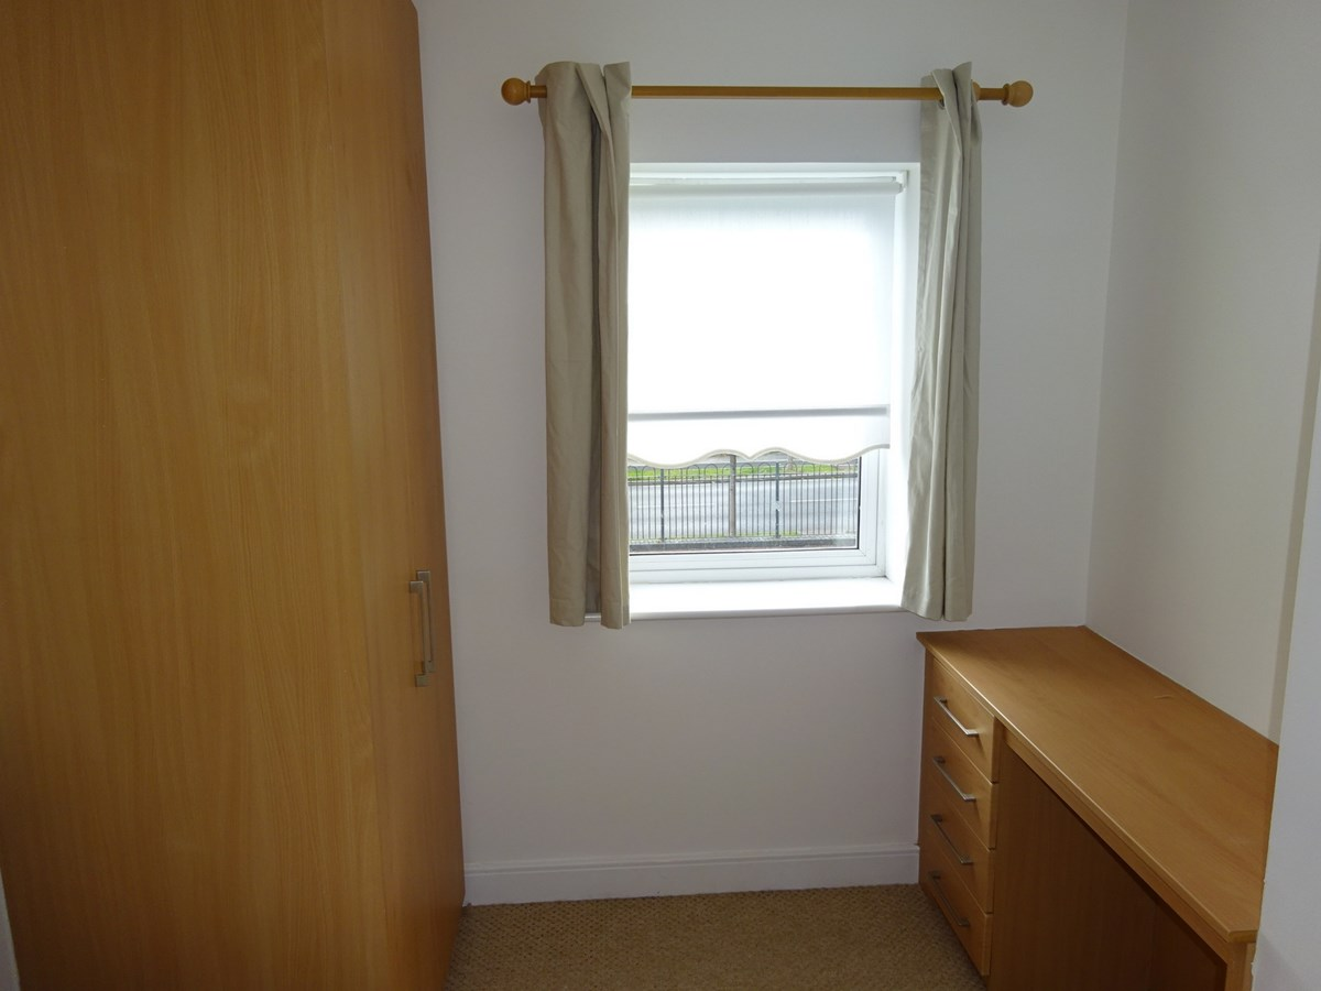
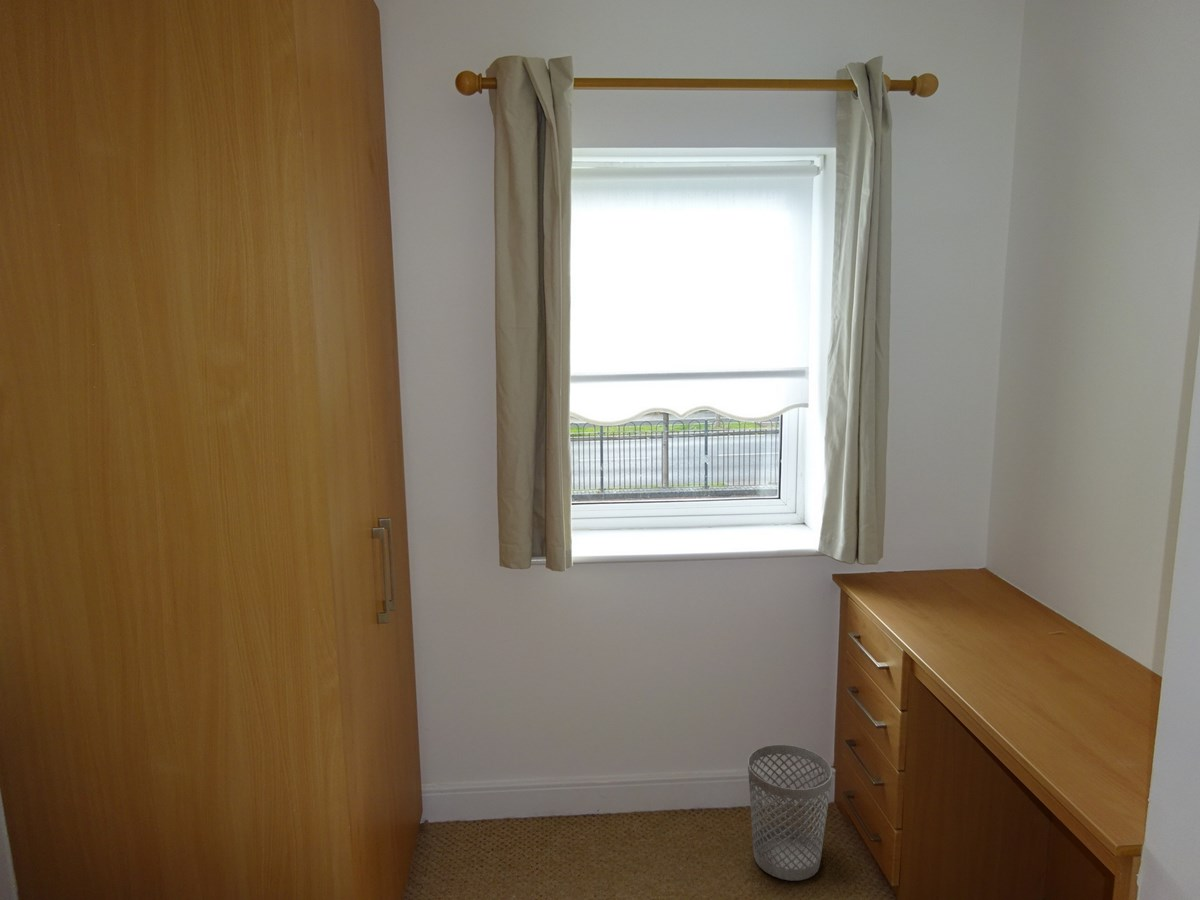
+ wastebasket [747,744,833,882]
